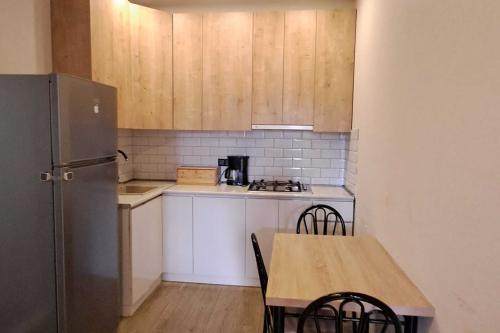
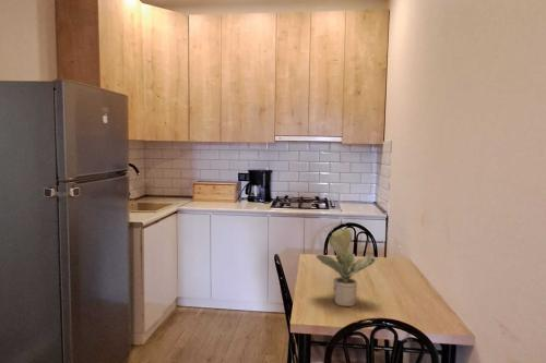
+ potted plant [314,227,378,307]
